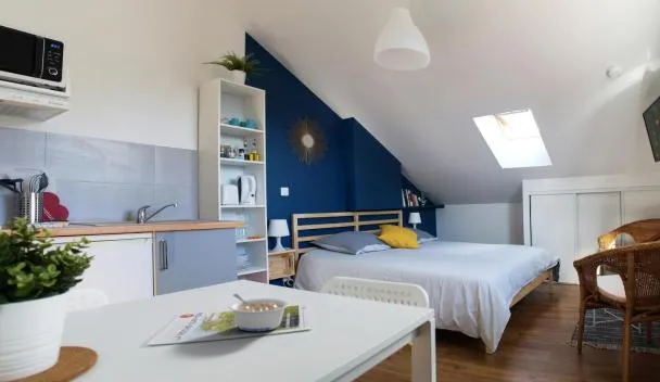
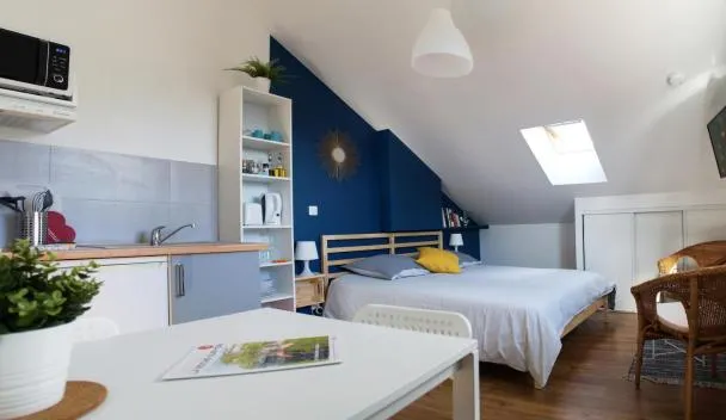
- legume [227,293,290,332]
